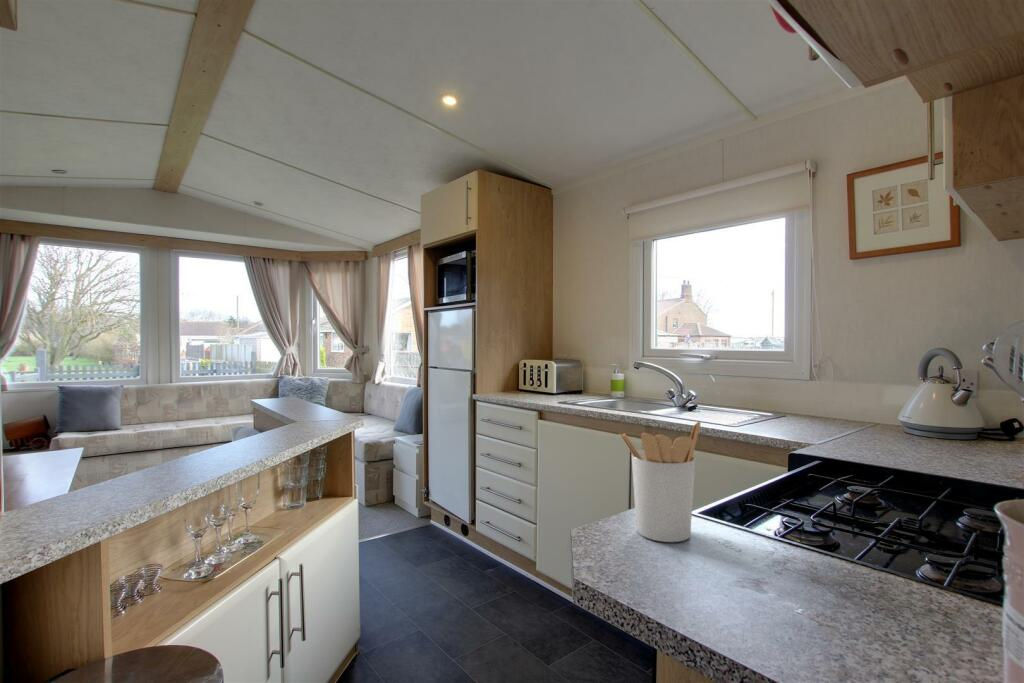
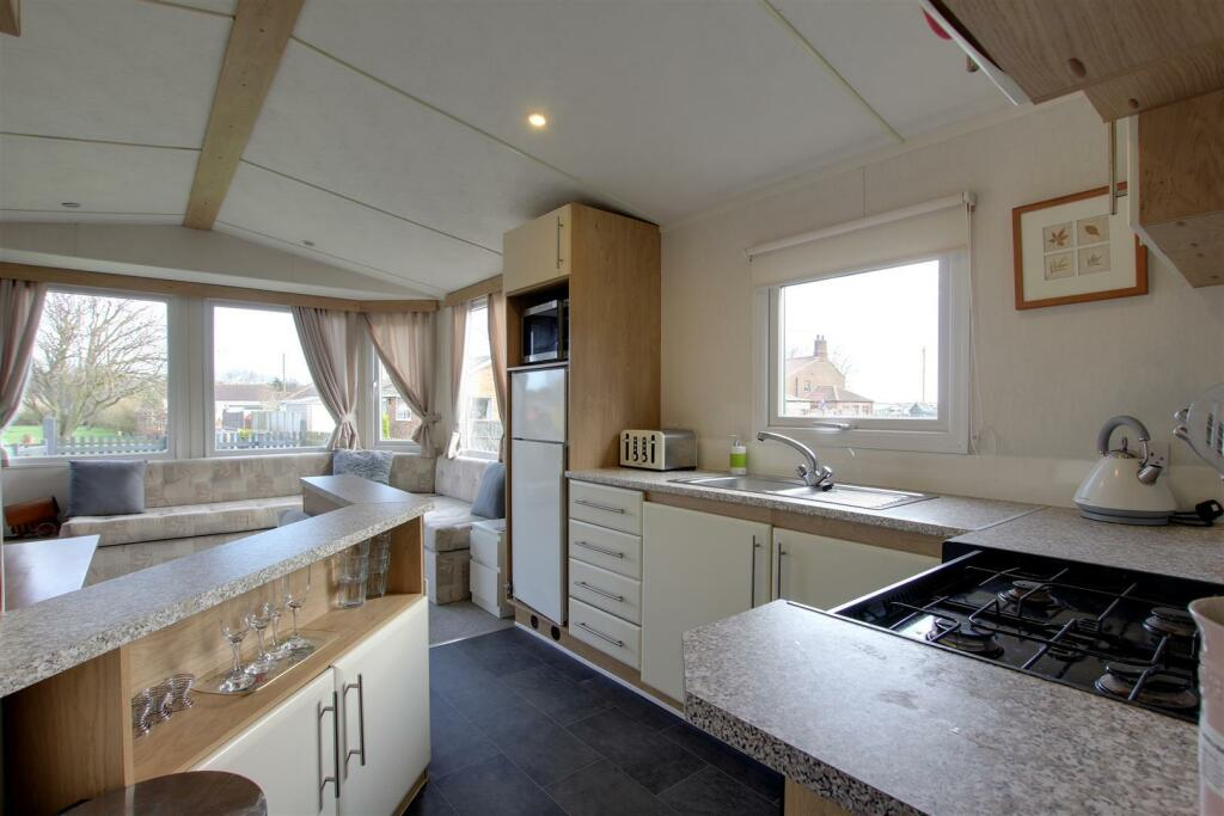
- utensil holder [618,420,701,543]
